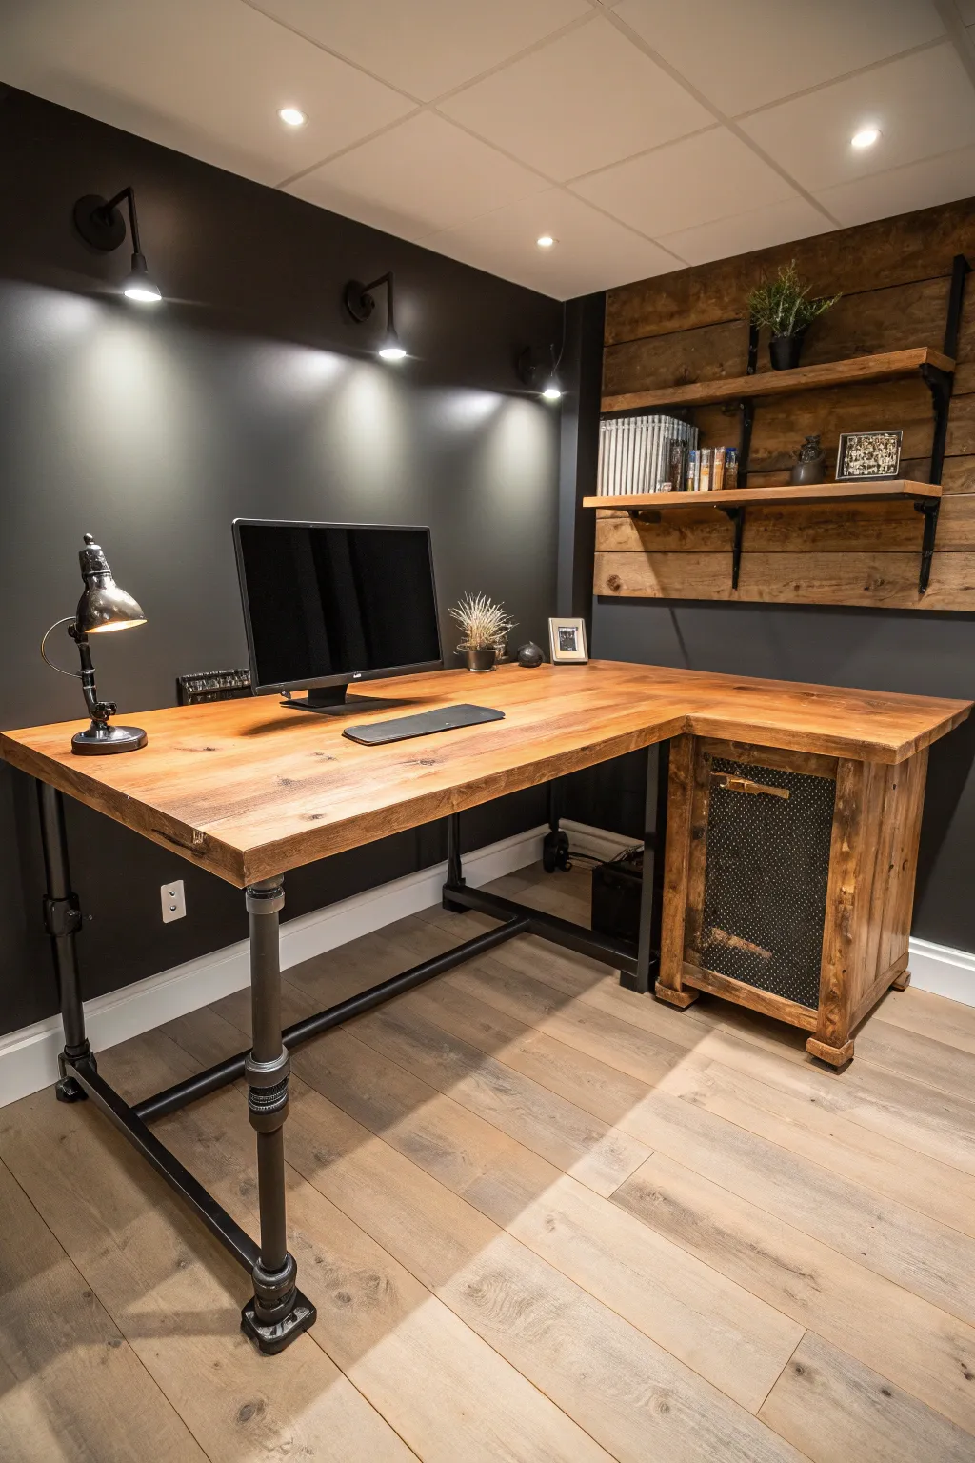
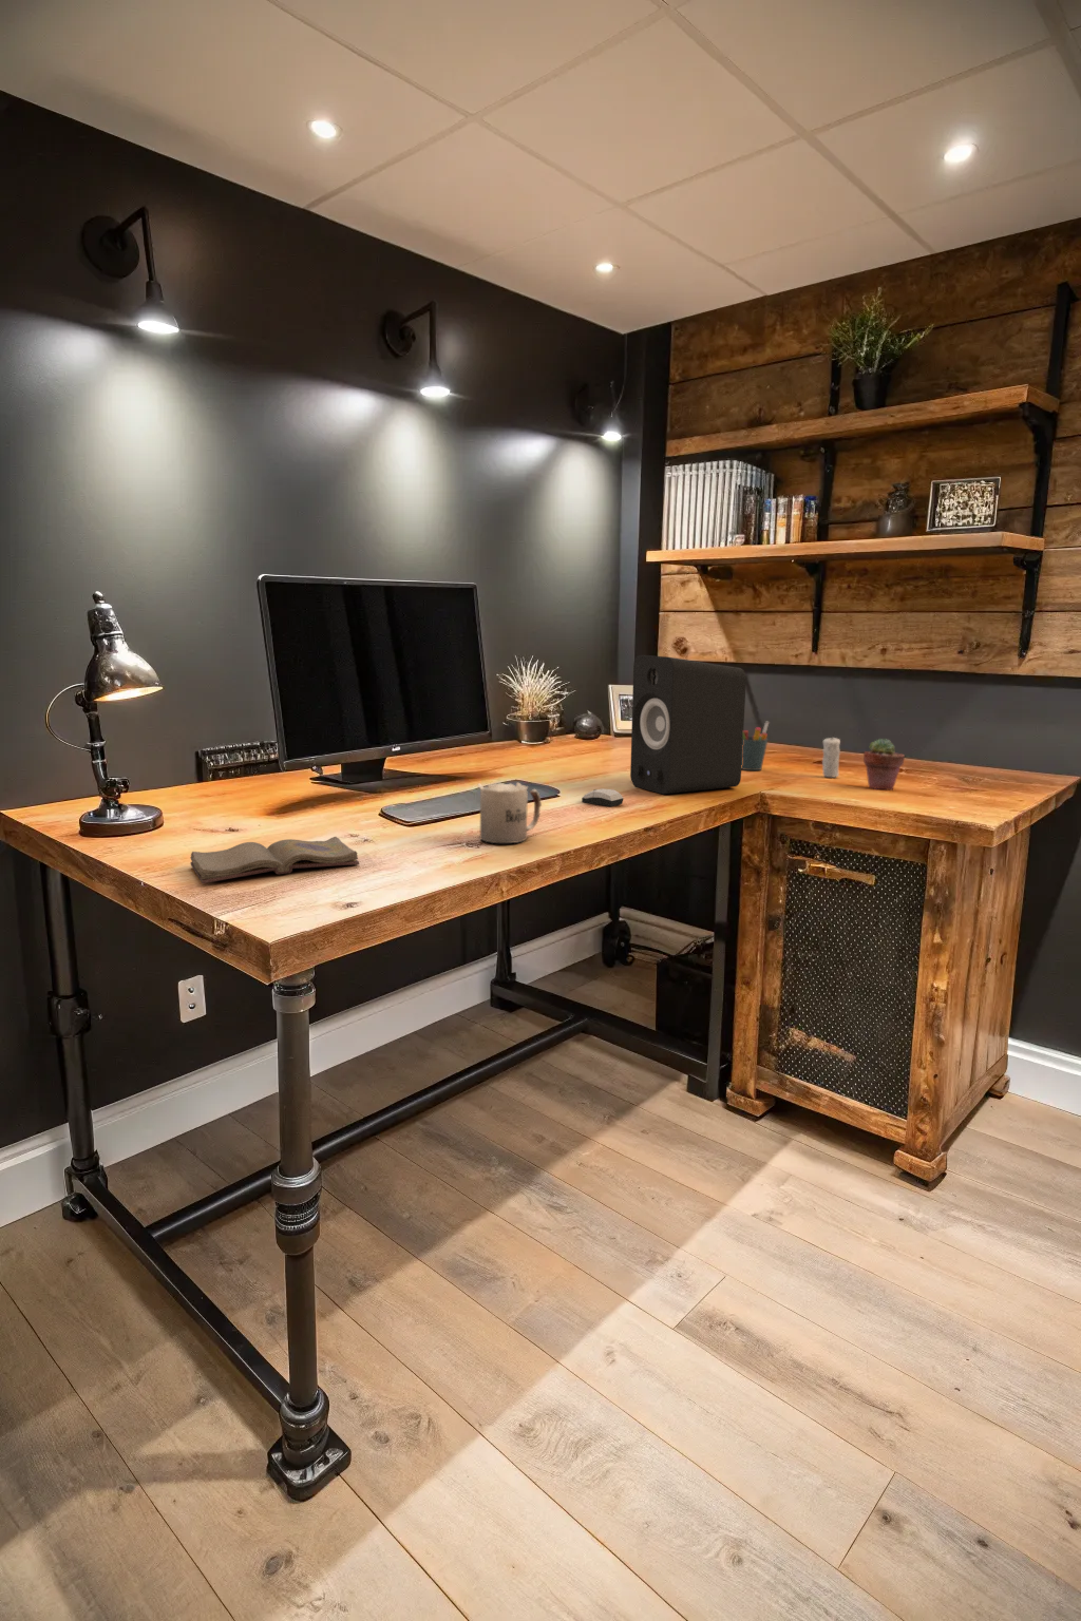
+ diary [189,836,360,884]
+ potted succulent [863,738,906,791]
+ speaker [629,654,748,796]
+ pen holder [741,720,771,772]
+ computer mouse [580,788,625,807]
+ candle [822,732,841,779]
+ mug [477,782,543,844]
